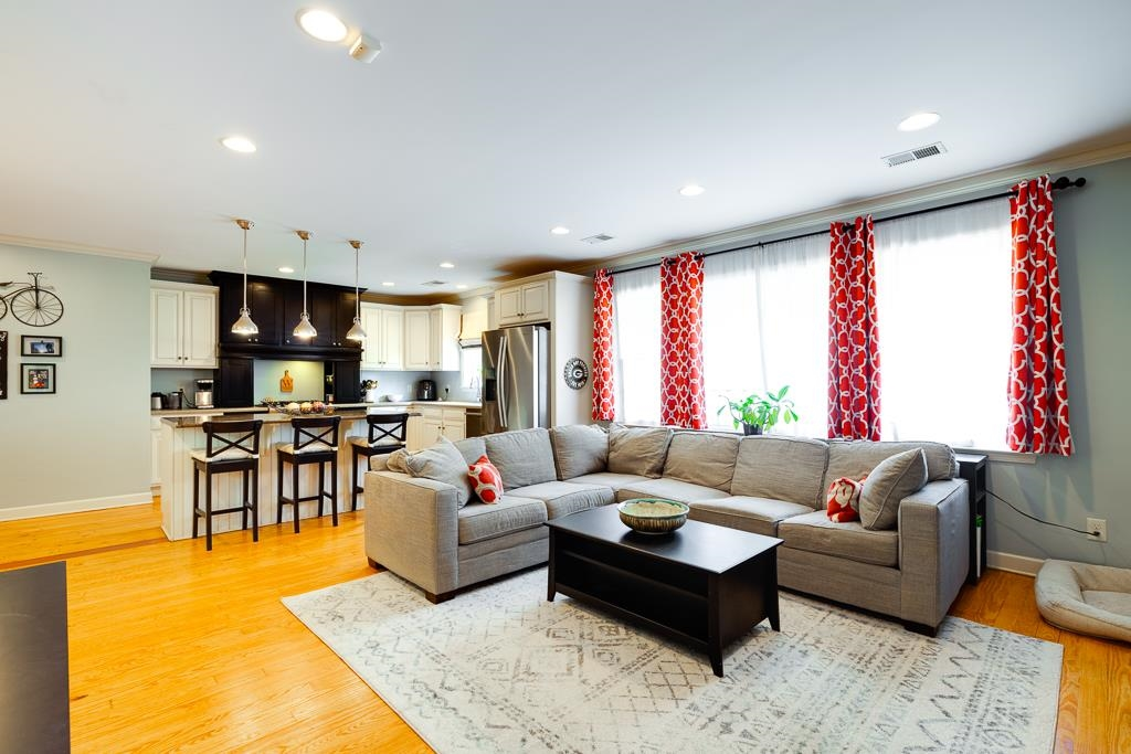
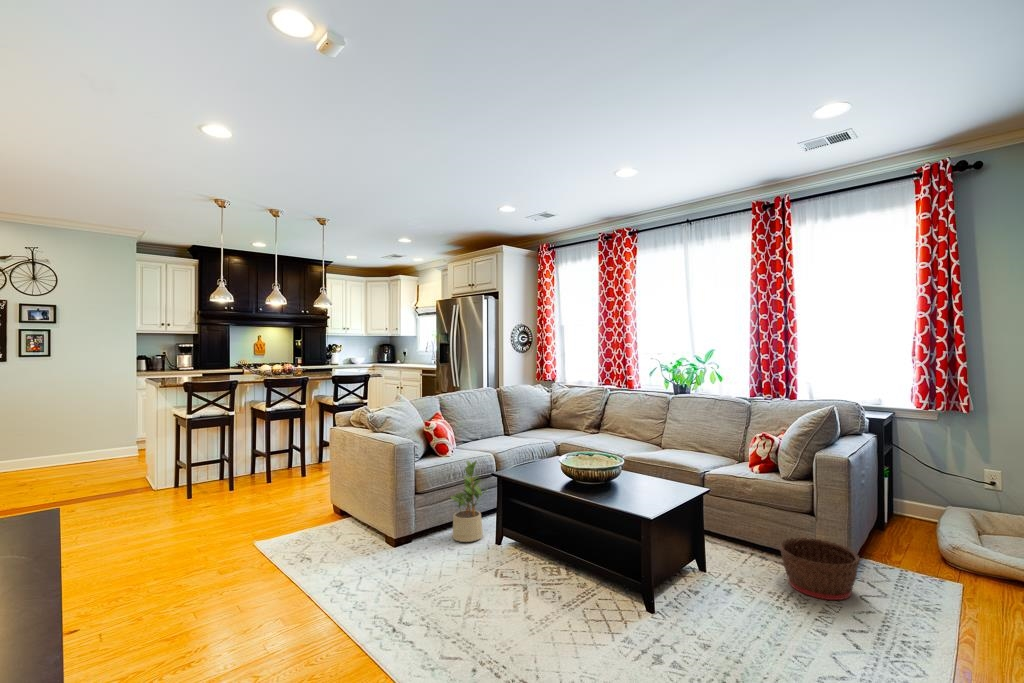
+ basket [778,537,860,601]
+ potted plant [449,460,489,543]
